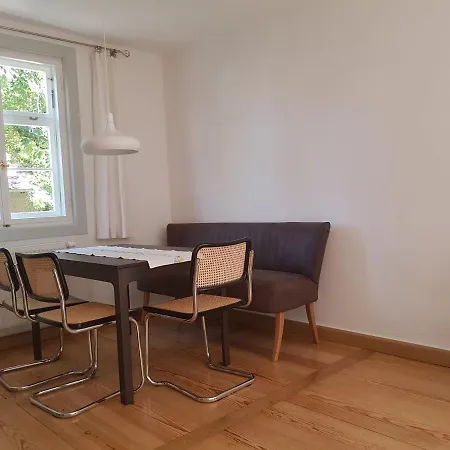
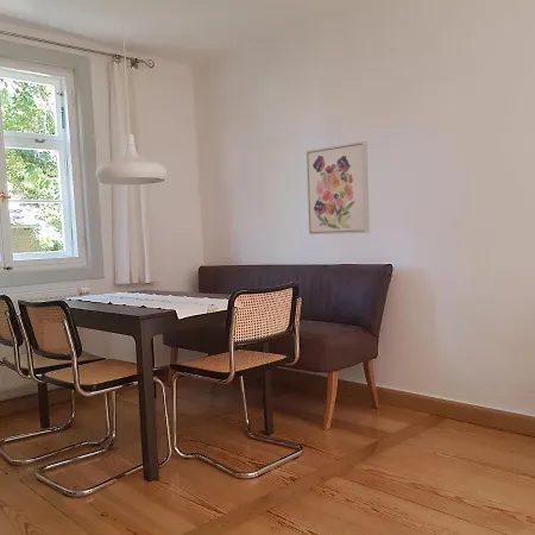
+ wall art [306,140,371,235]
